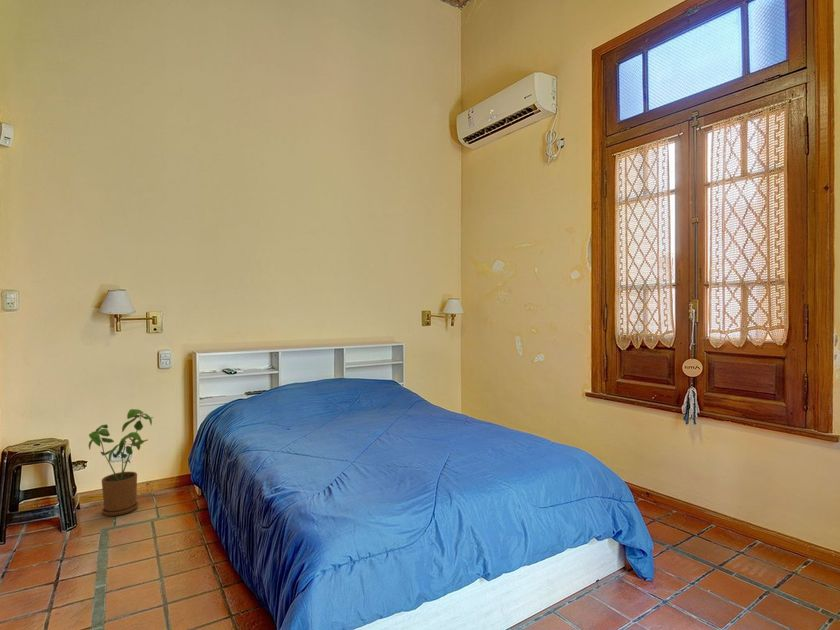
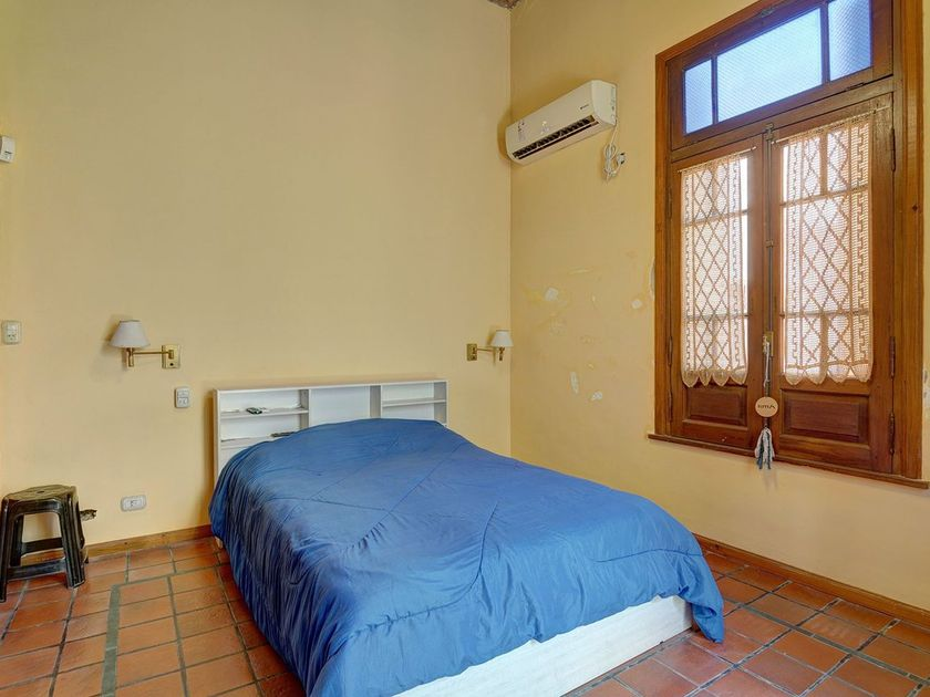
- house plant [88,408,155,517]
